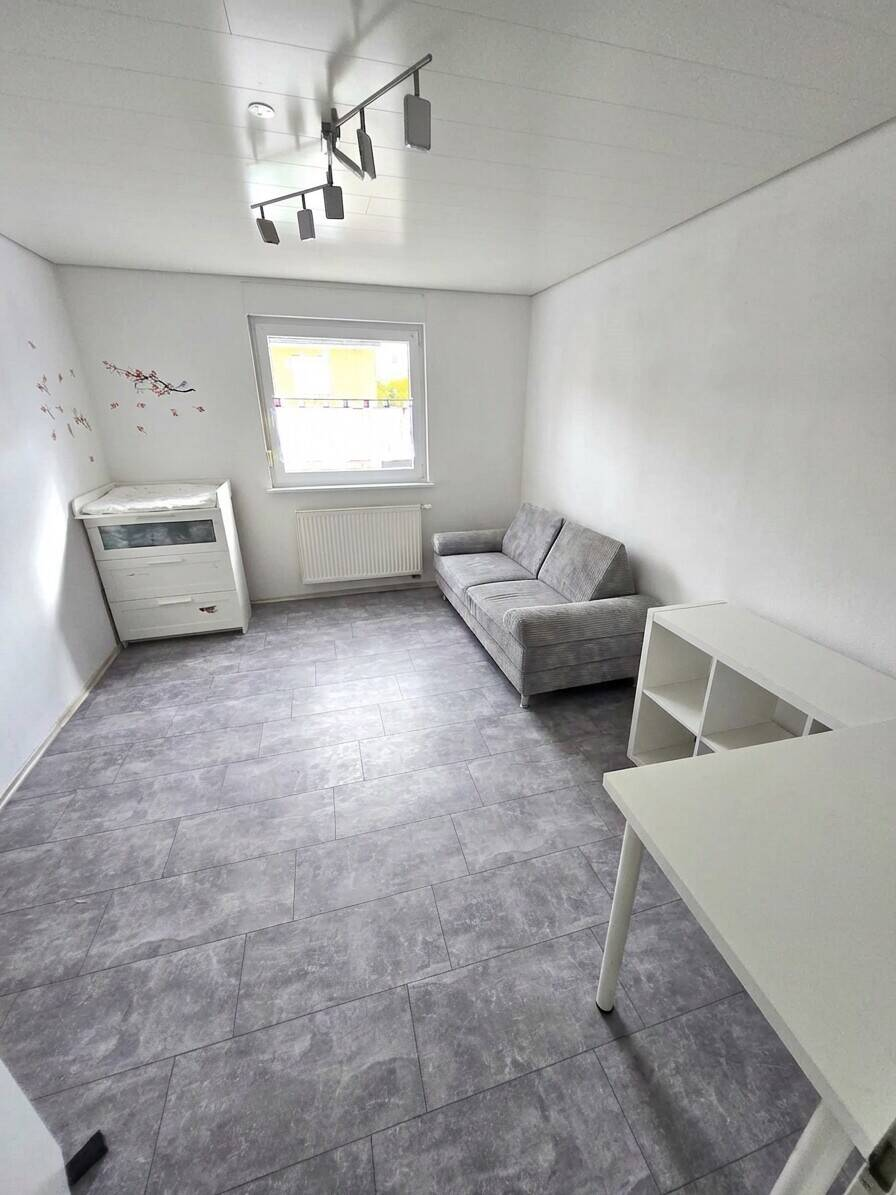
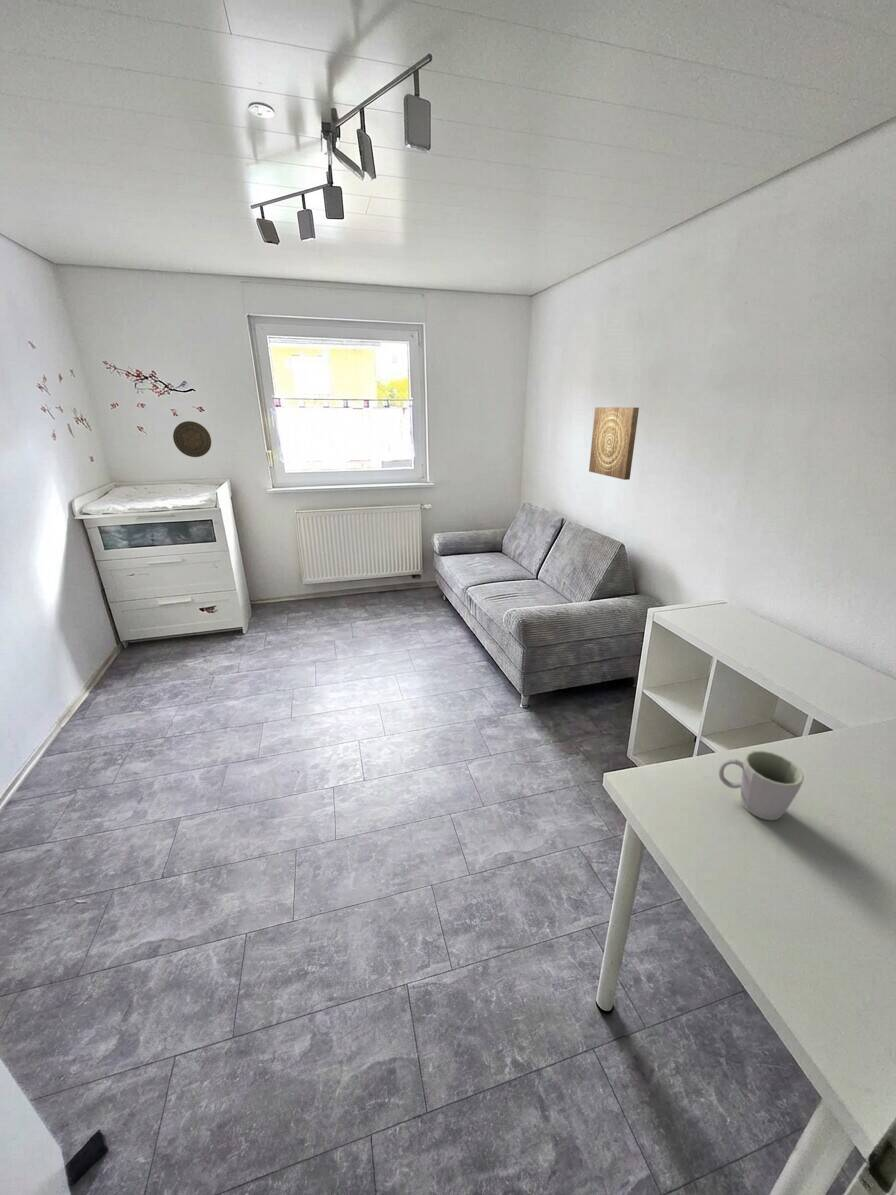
+ mug [718,750,805,821]
+ decorative plate [172,420,212,458]
+ wall art [588,406,640,481]
